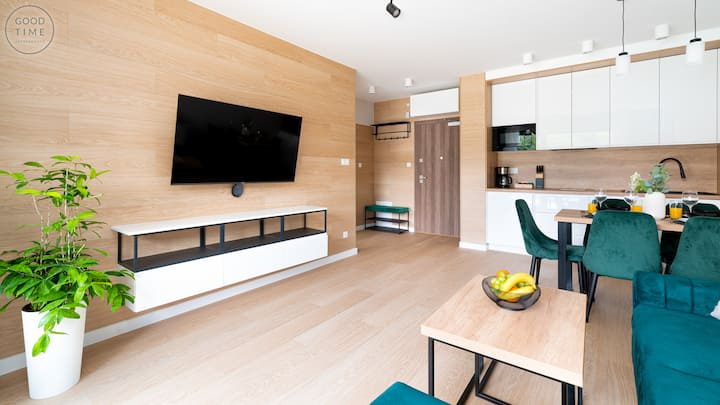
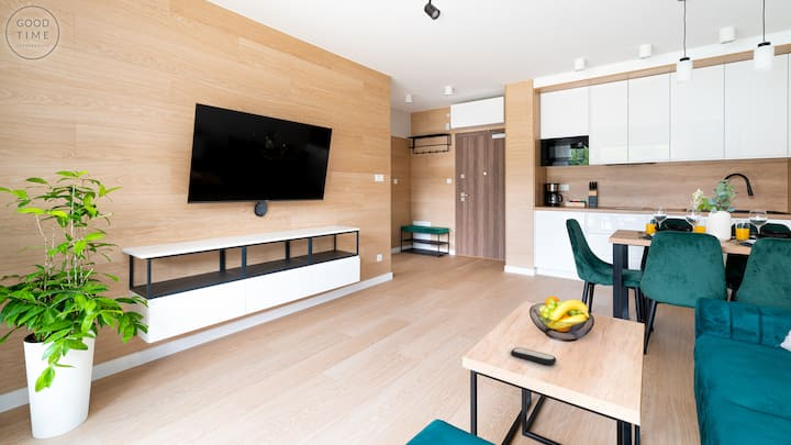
+ remote control [510,346,557,366]
